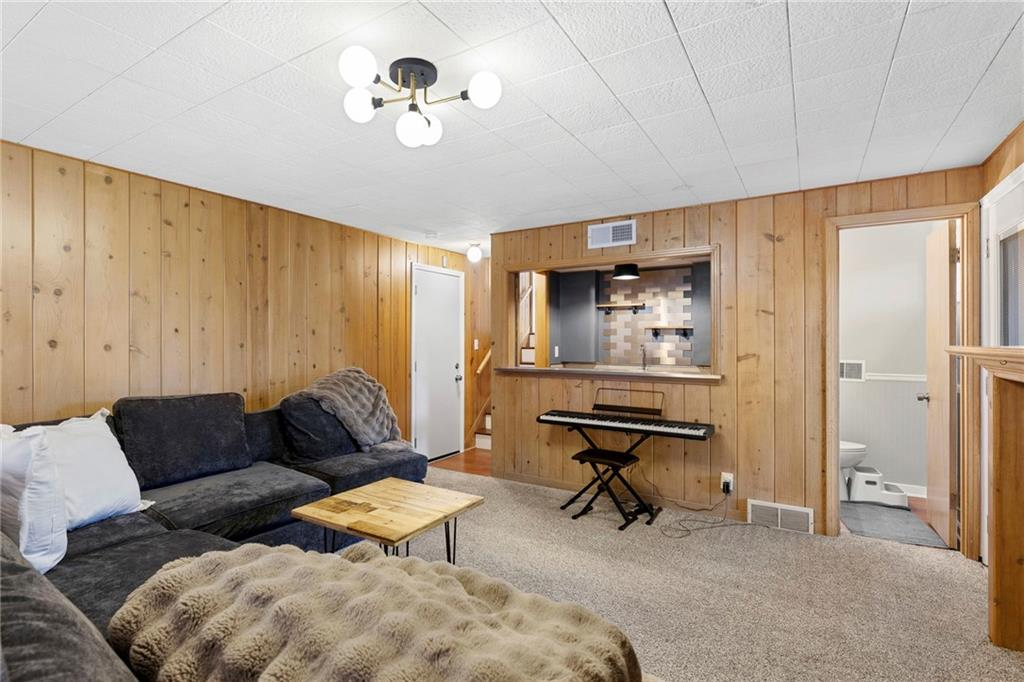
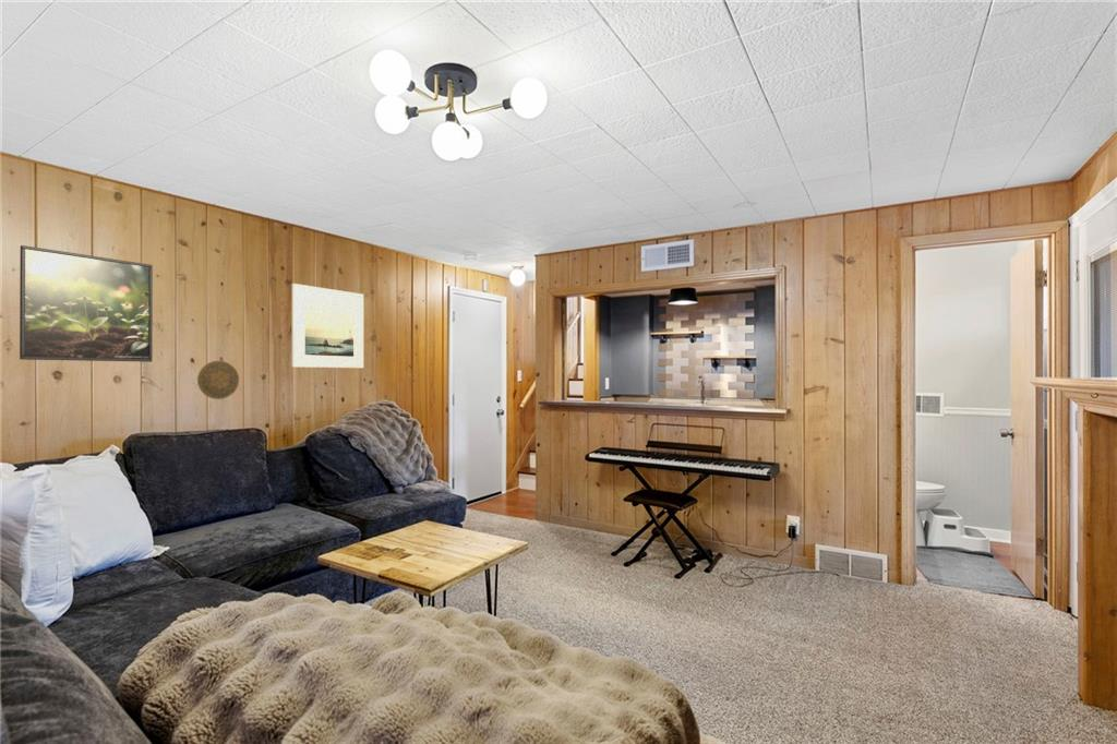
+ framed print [19,244,154,363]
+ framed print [291,283,364,369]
+ decorative plate [196,360,240,400]
